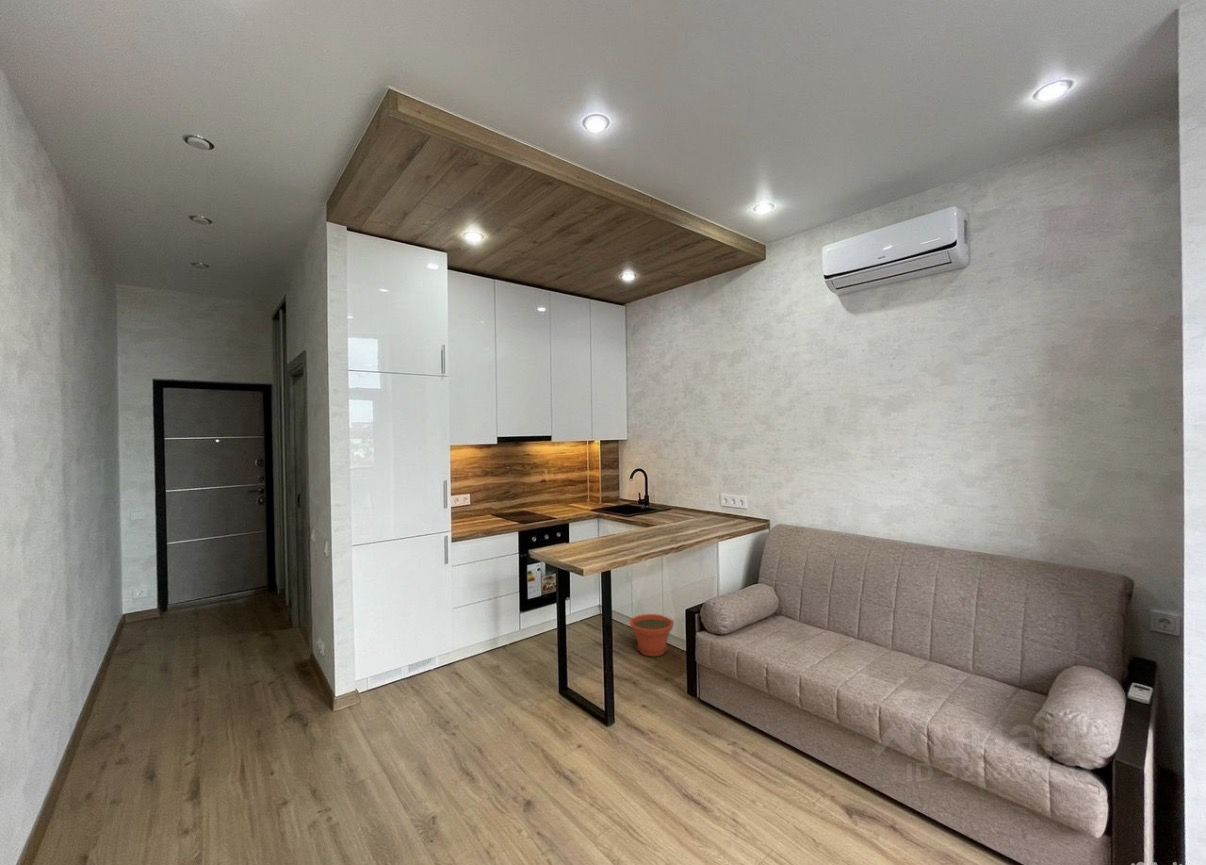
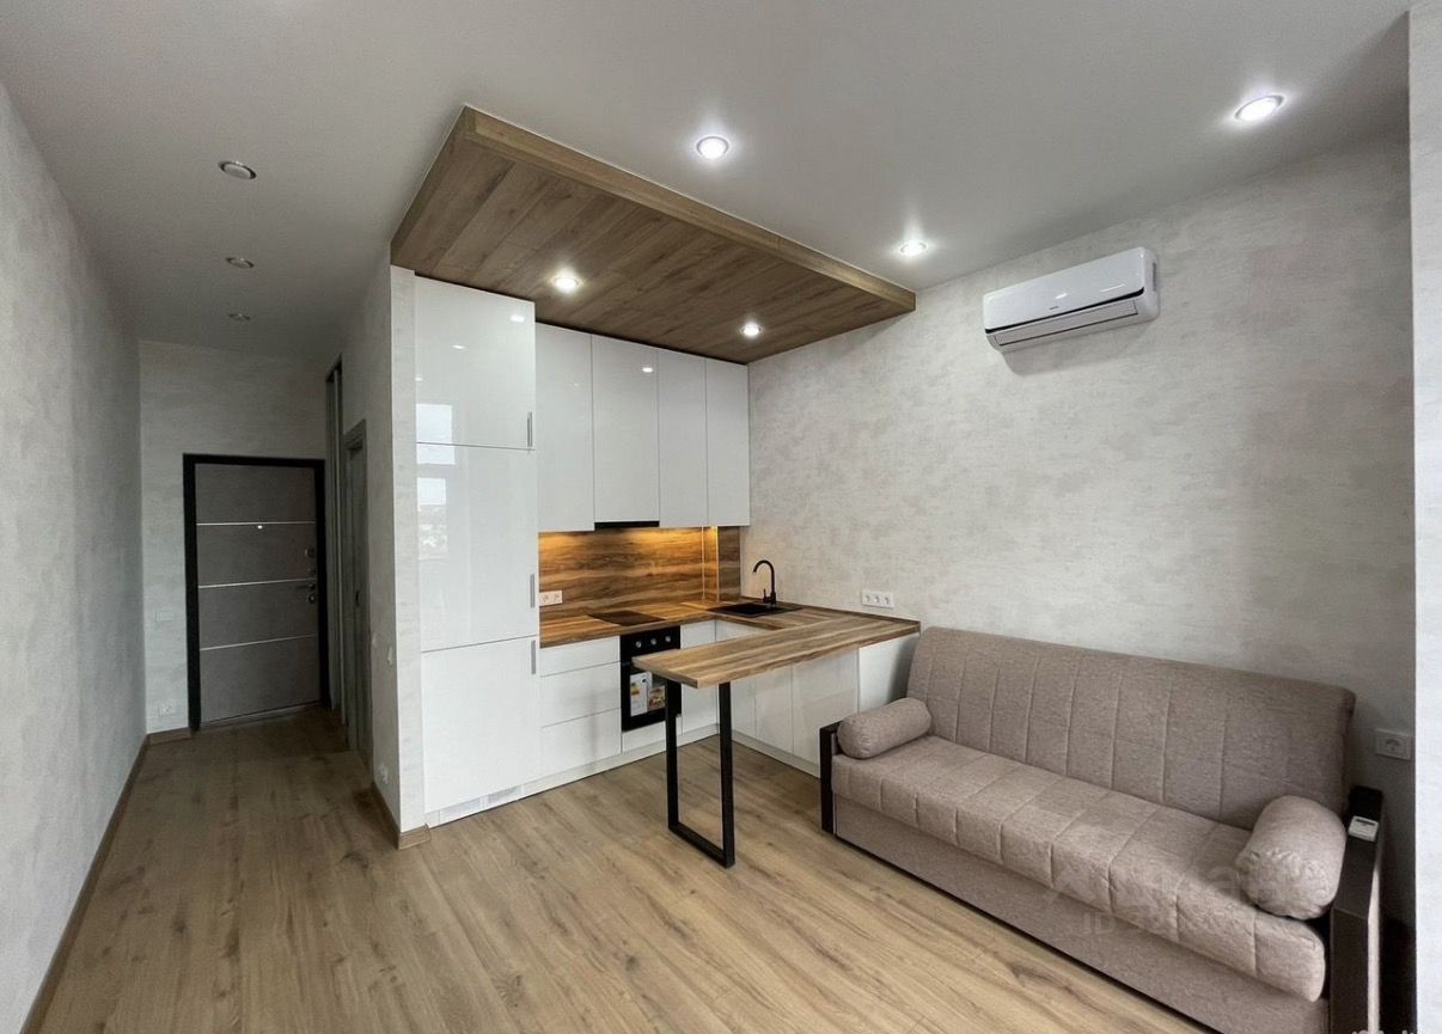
- plant pot [629,613,675,658]
